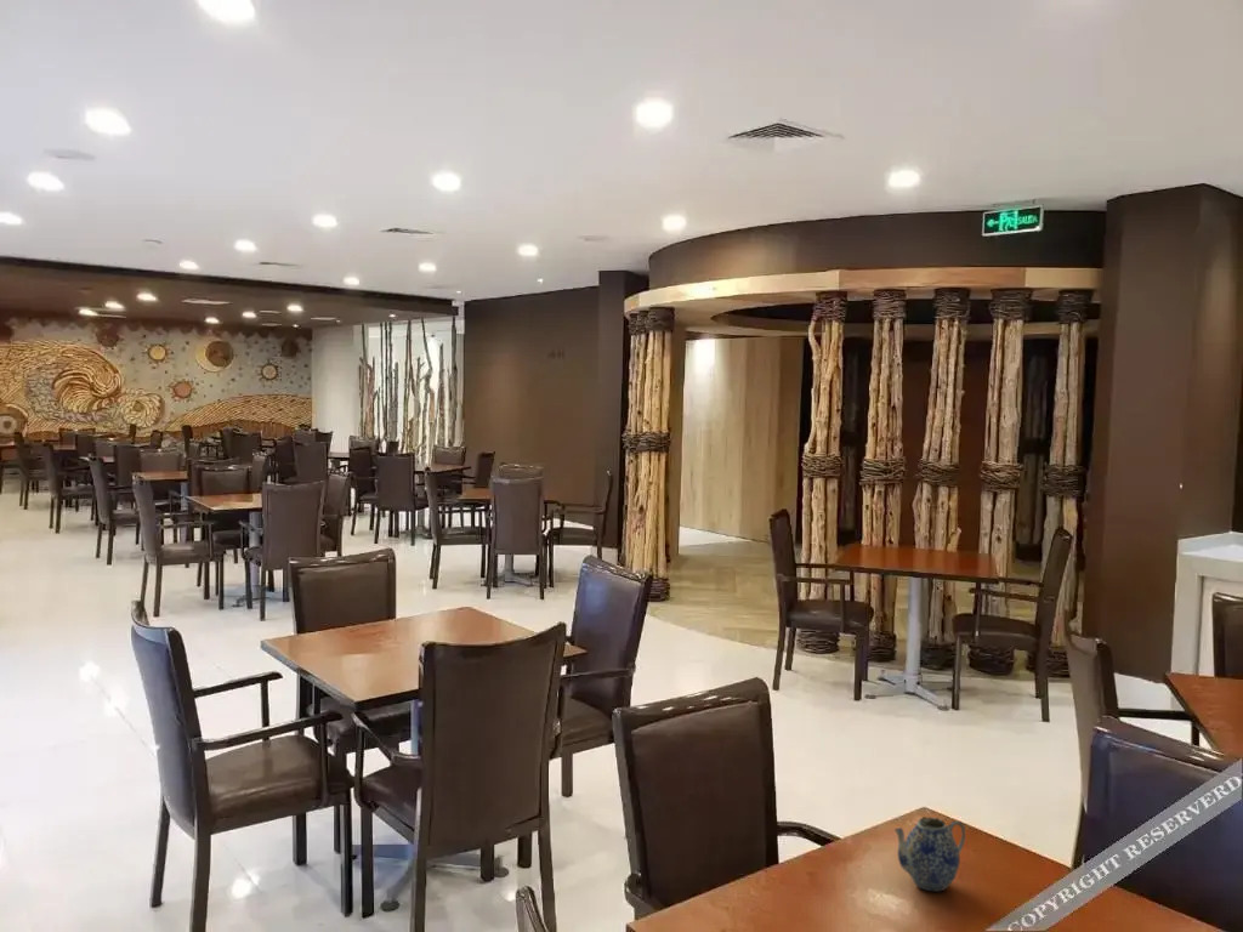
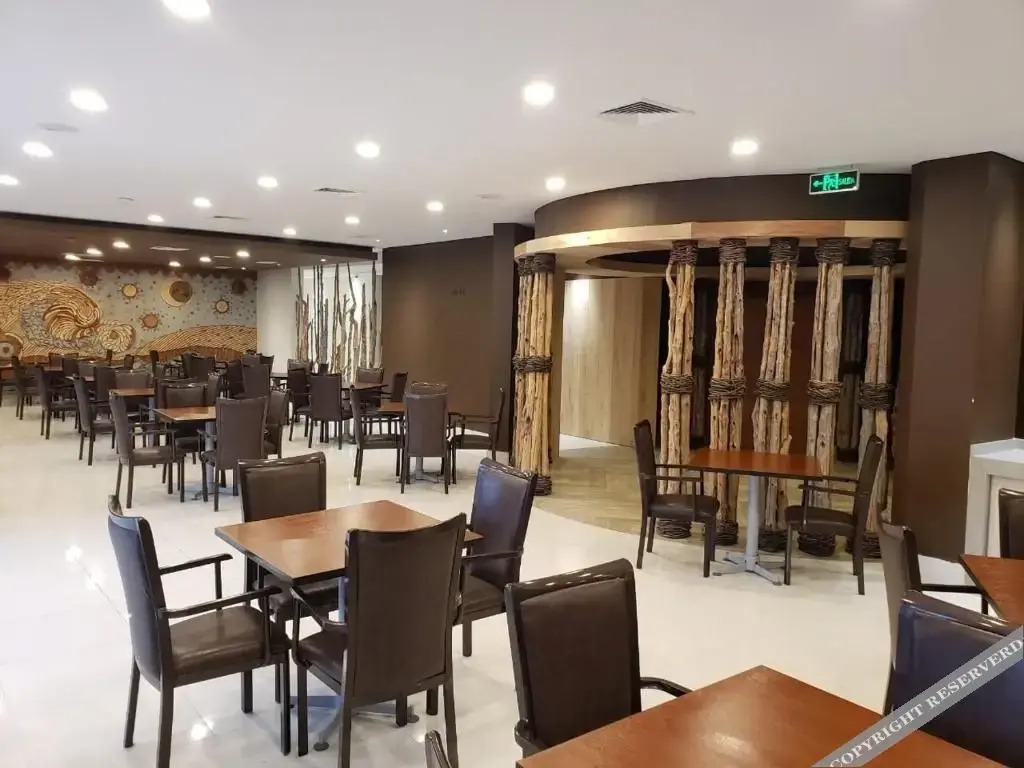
- teapot [893,816,966,893]
